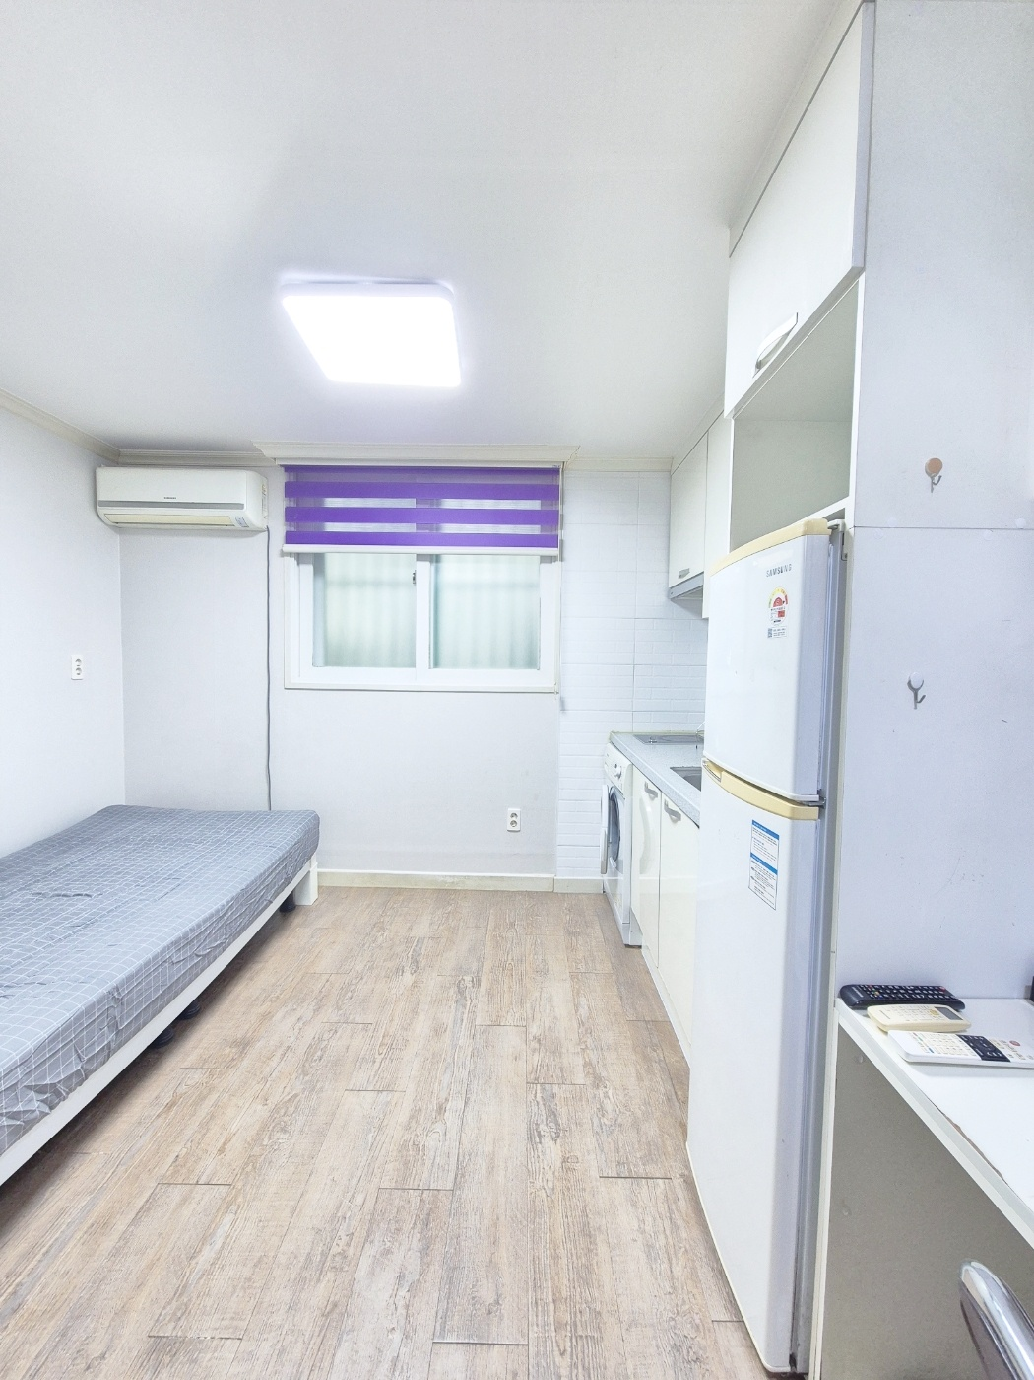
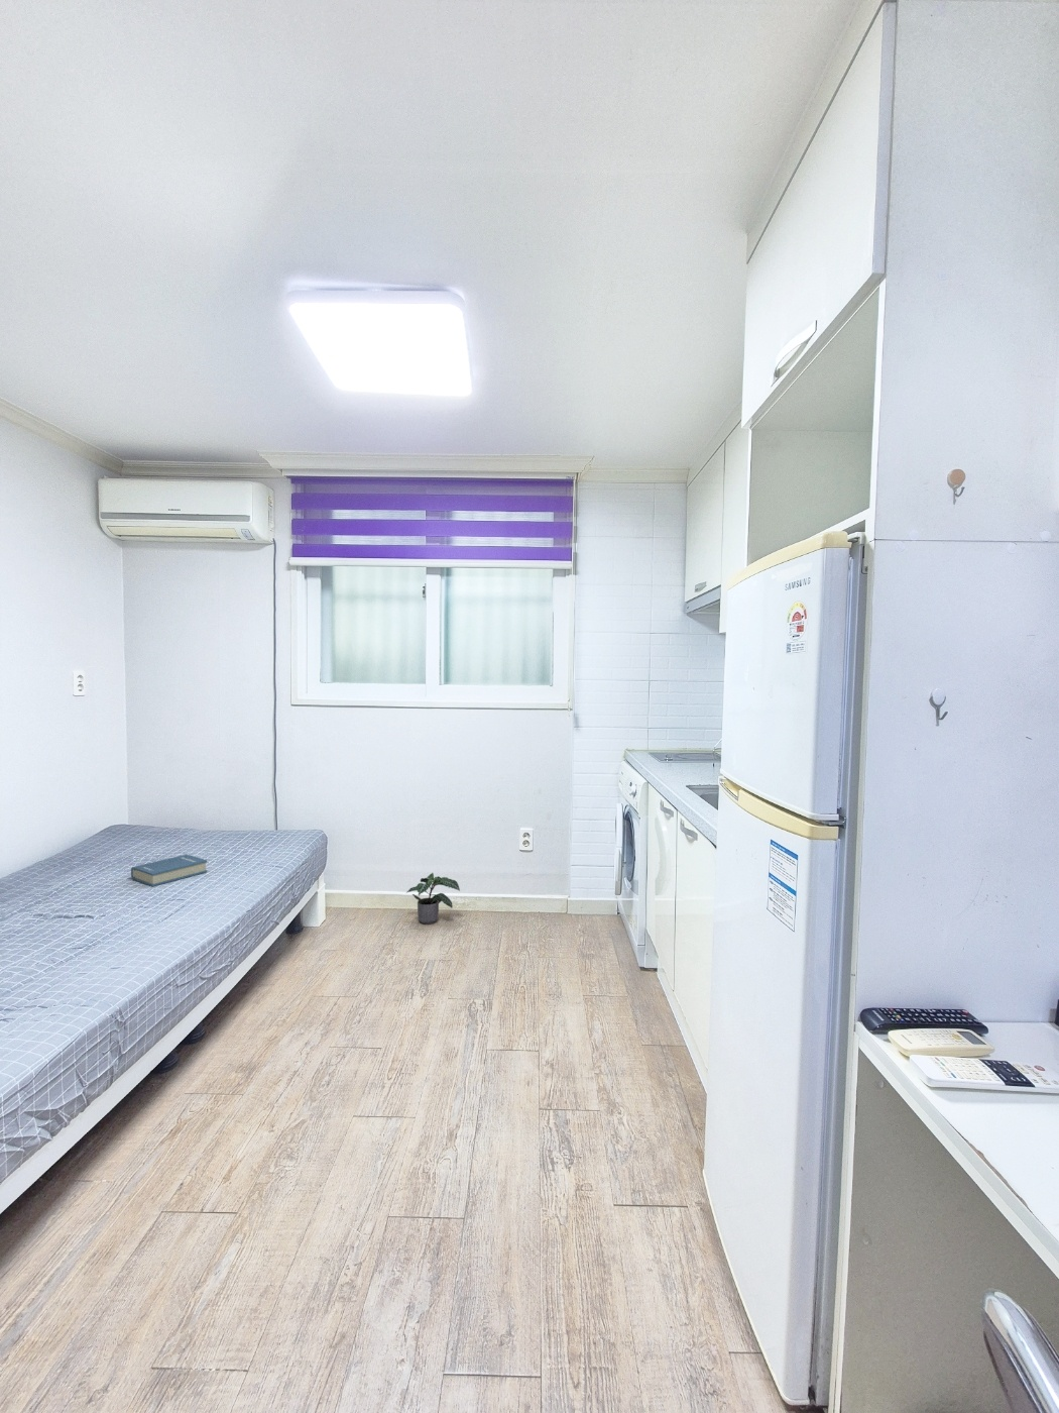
+ potted plant [406,872,461,926]
+ hardback book [130,853,208,887]
